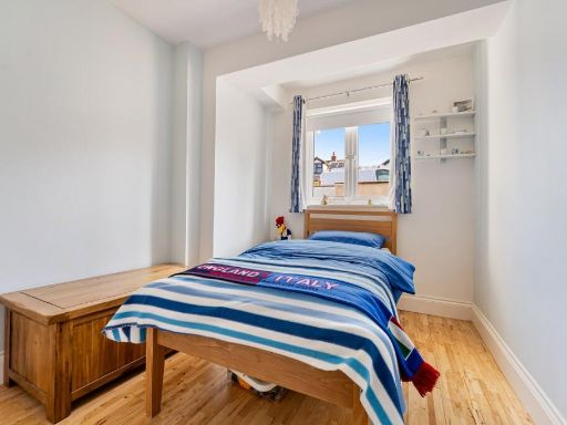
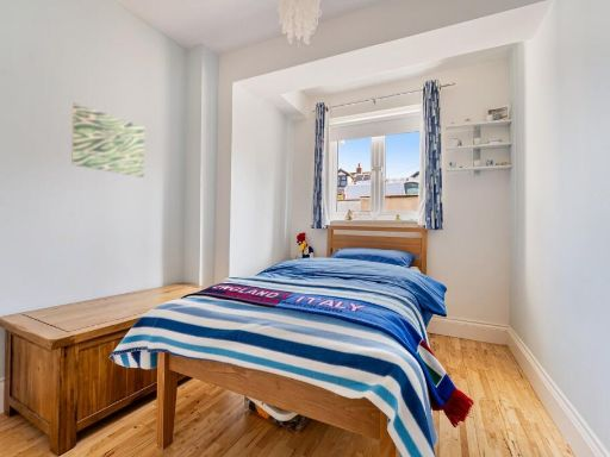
+ wall art [70,102,145,179]
